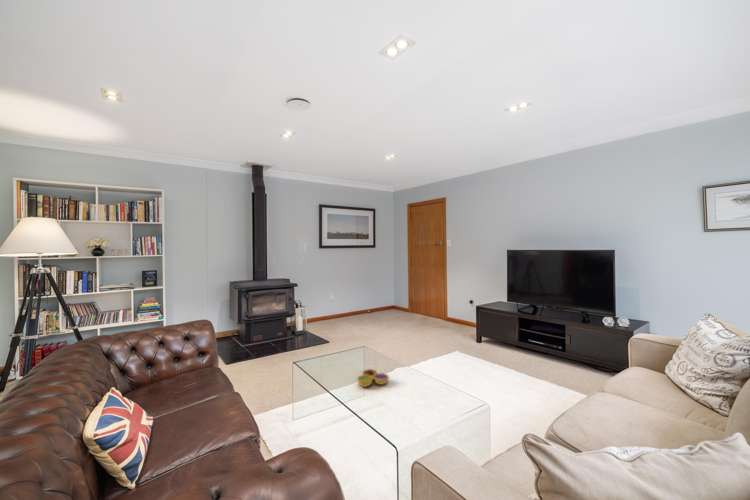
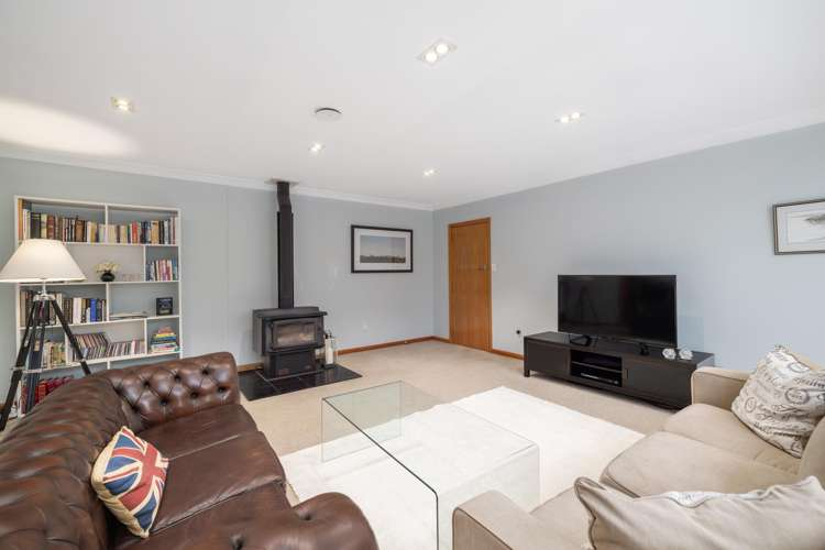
- decorative bowl [357,368,389,388]
